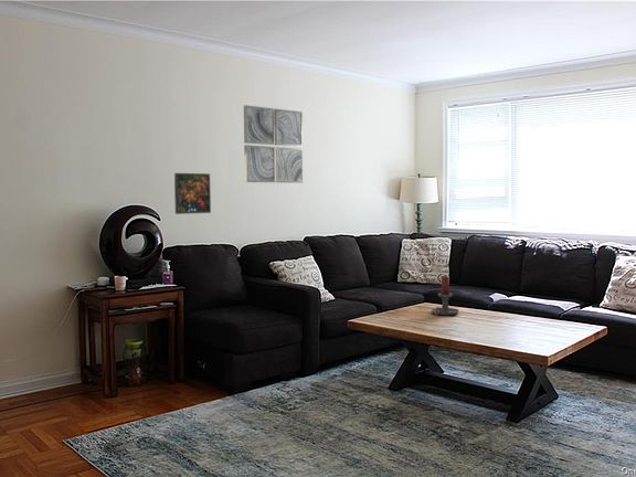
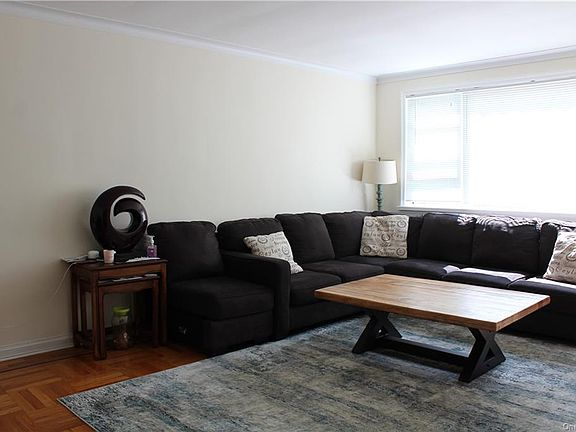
- wall art [243,104,304,184]
- candle holder [431,275,459,316]
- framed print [173,172,212,215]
